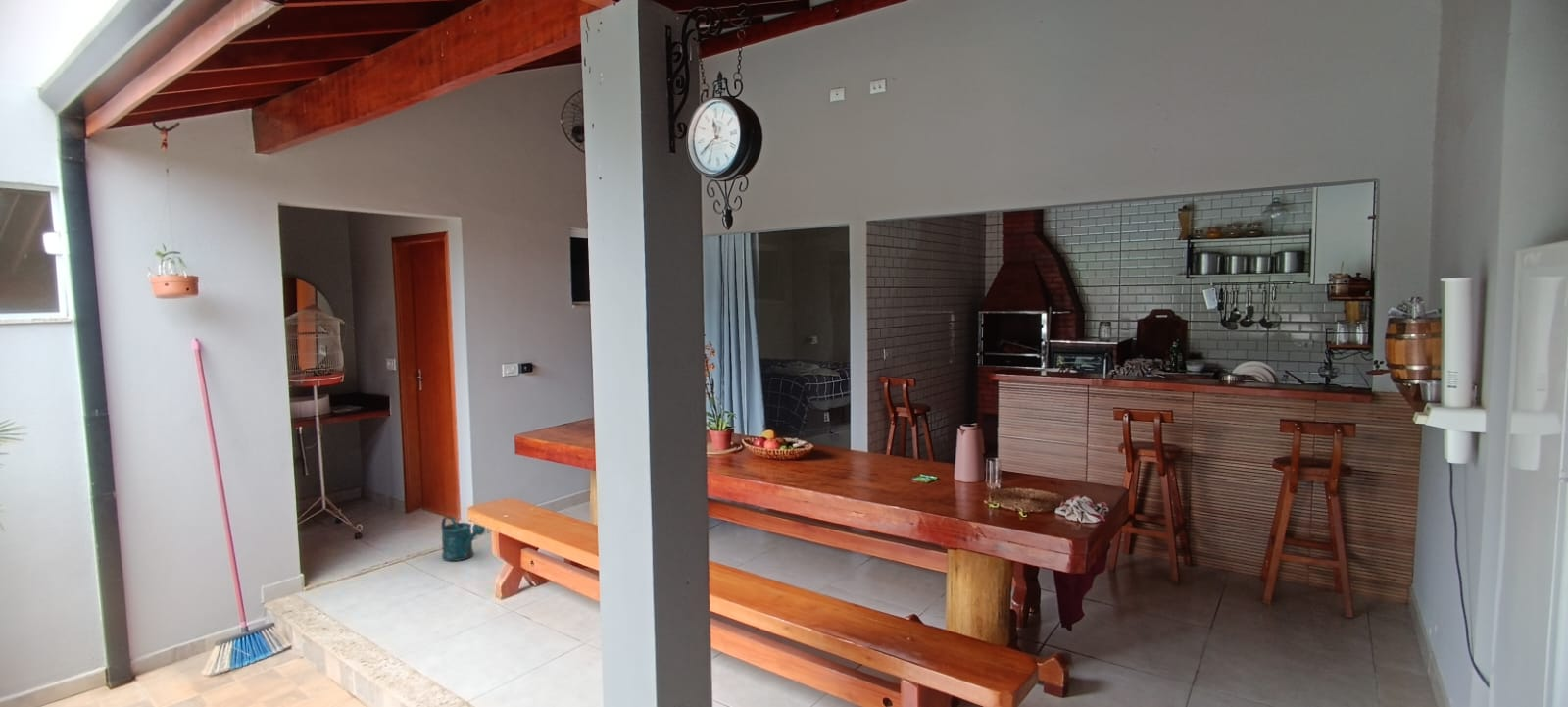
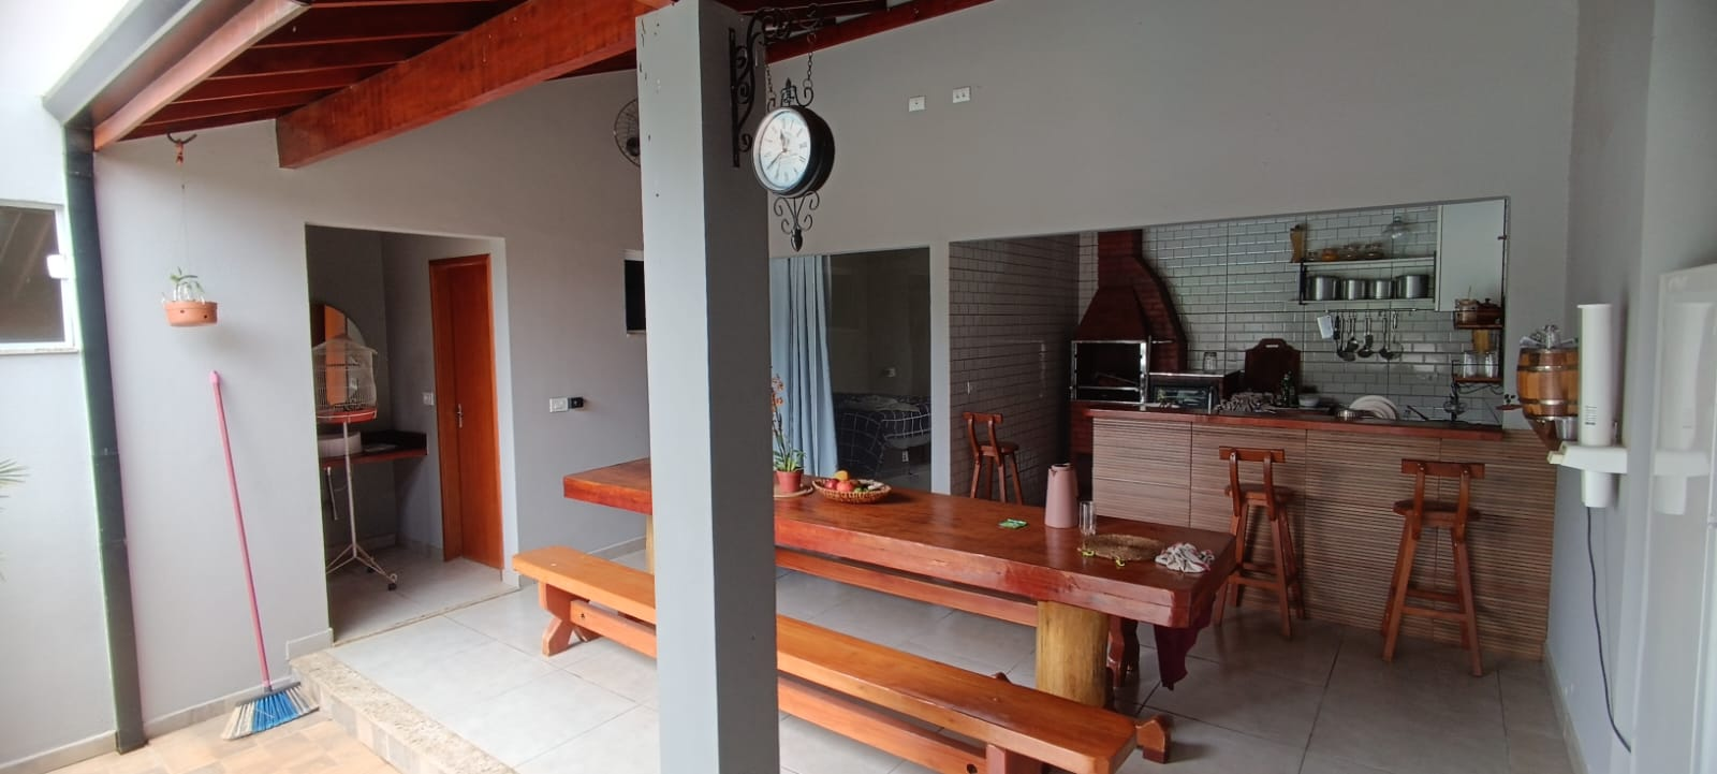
- watering can [440,515,486,562]
